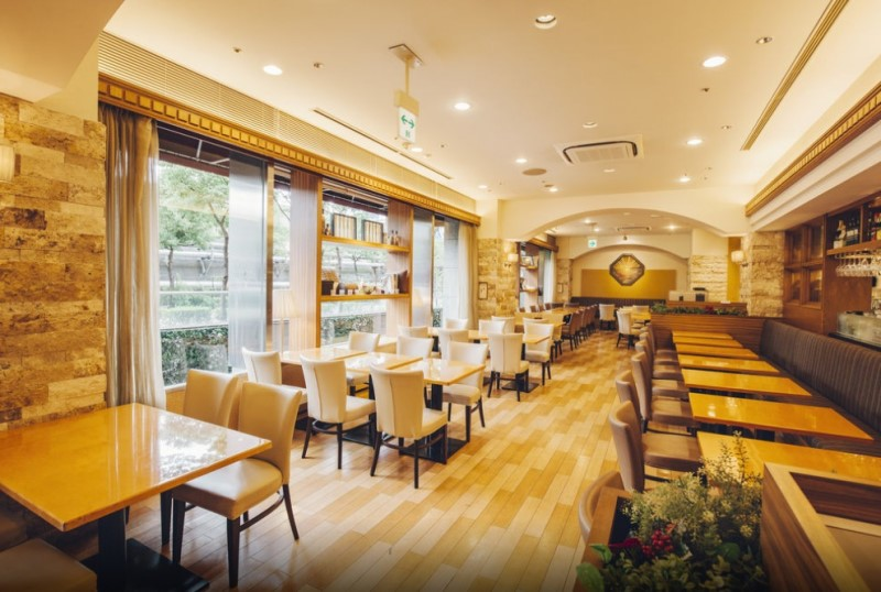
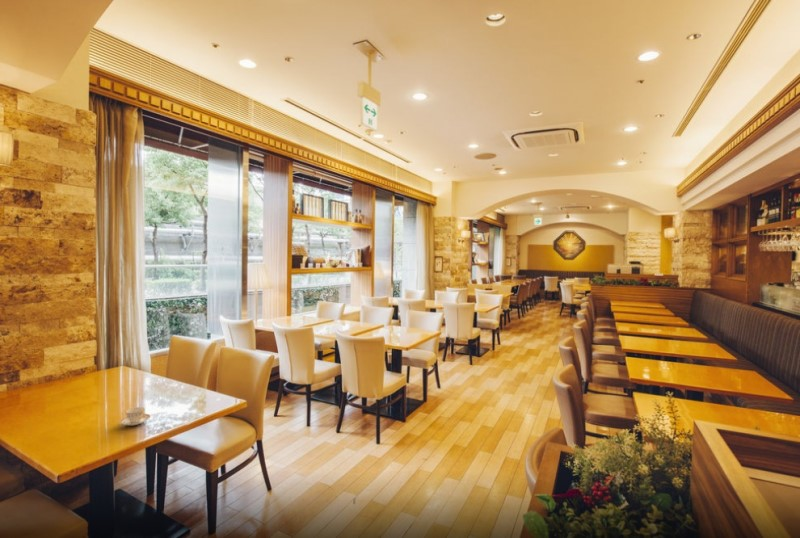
+ teacup [119,406,152,426]
